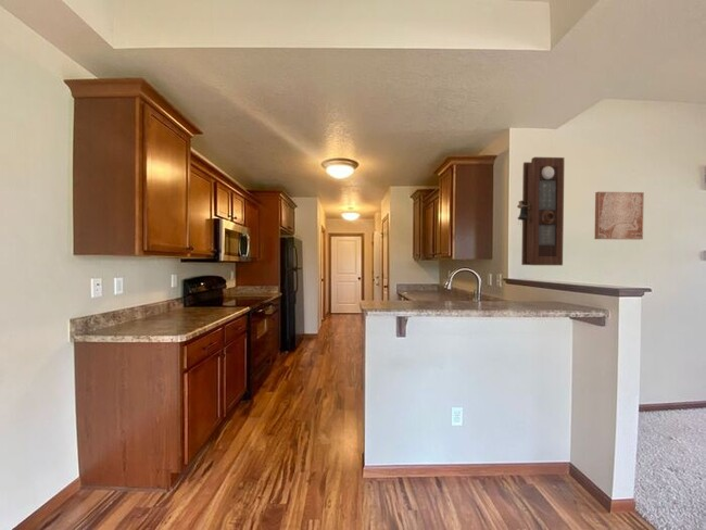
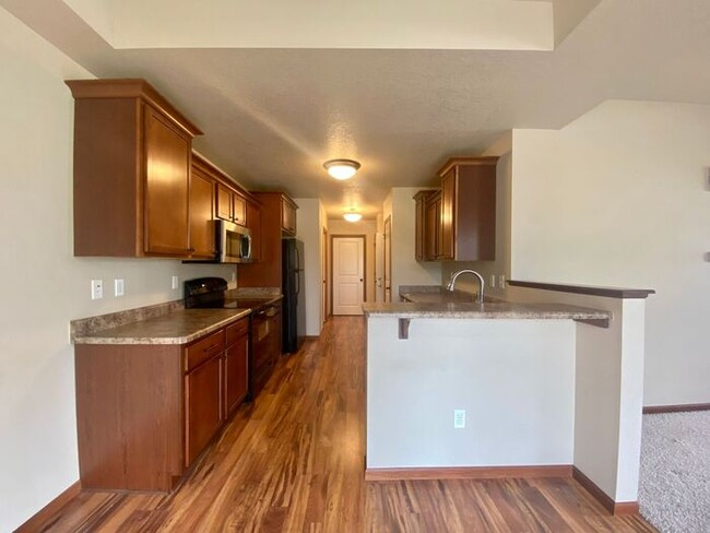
- pendulum clock [516,156,565,266]
- wall art [594,191,645,241]
